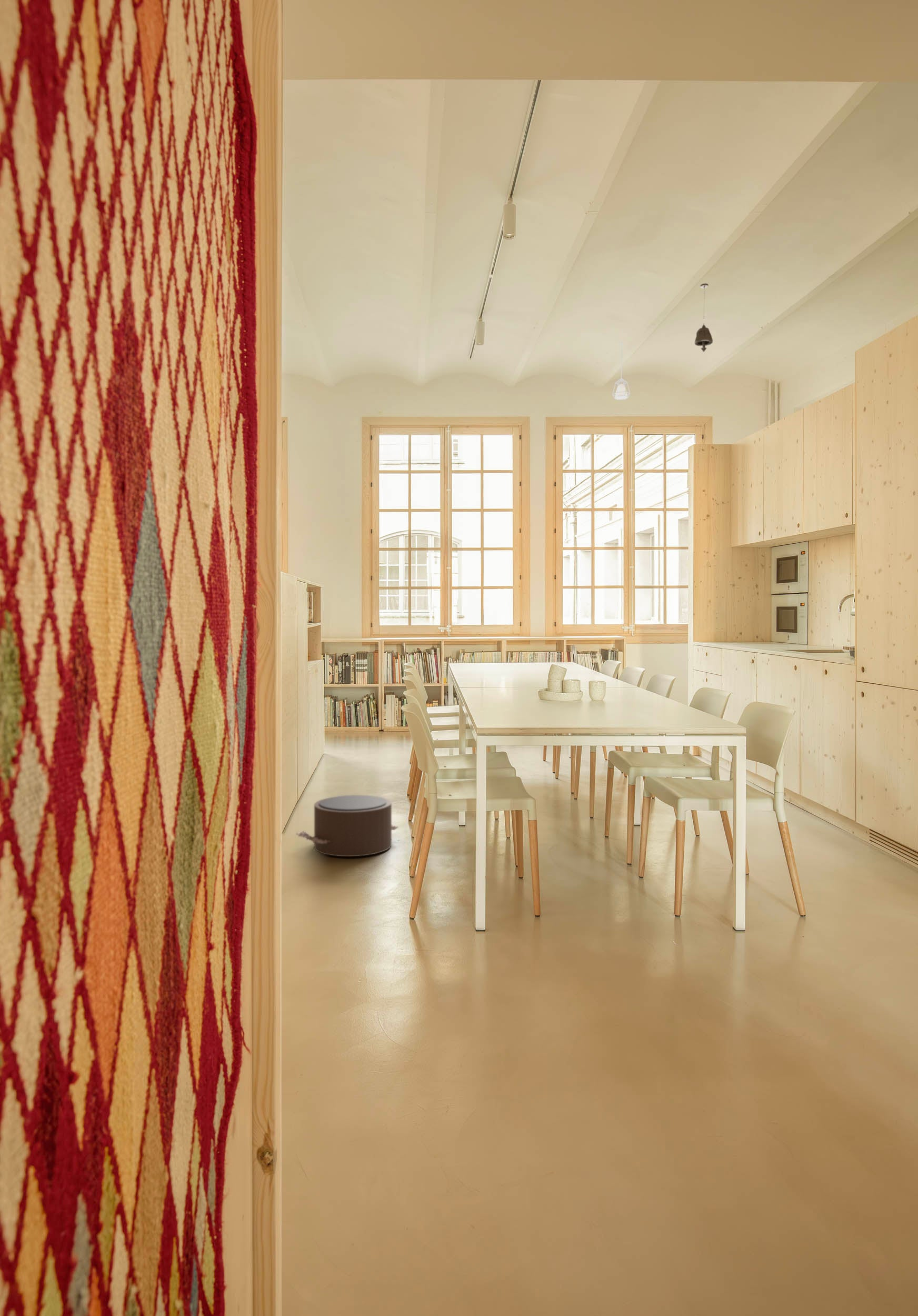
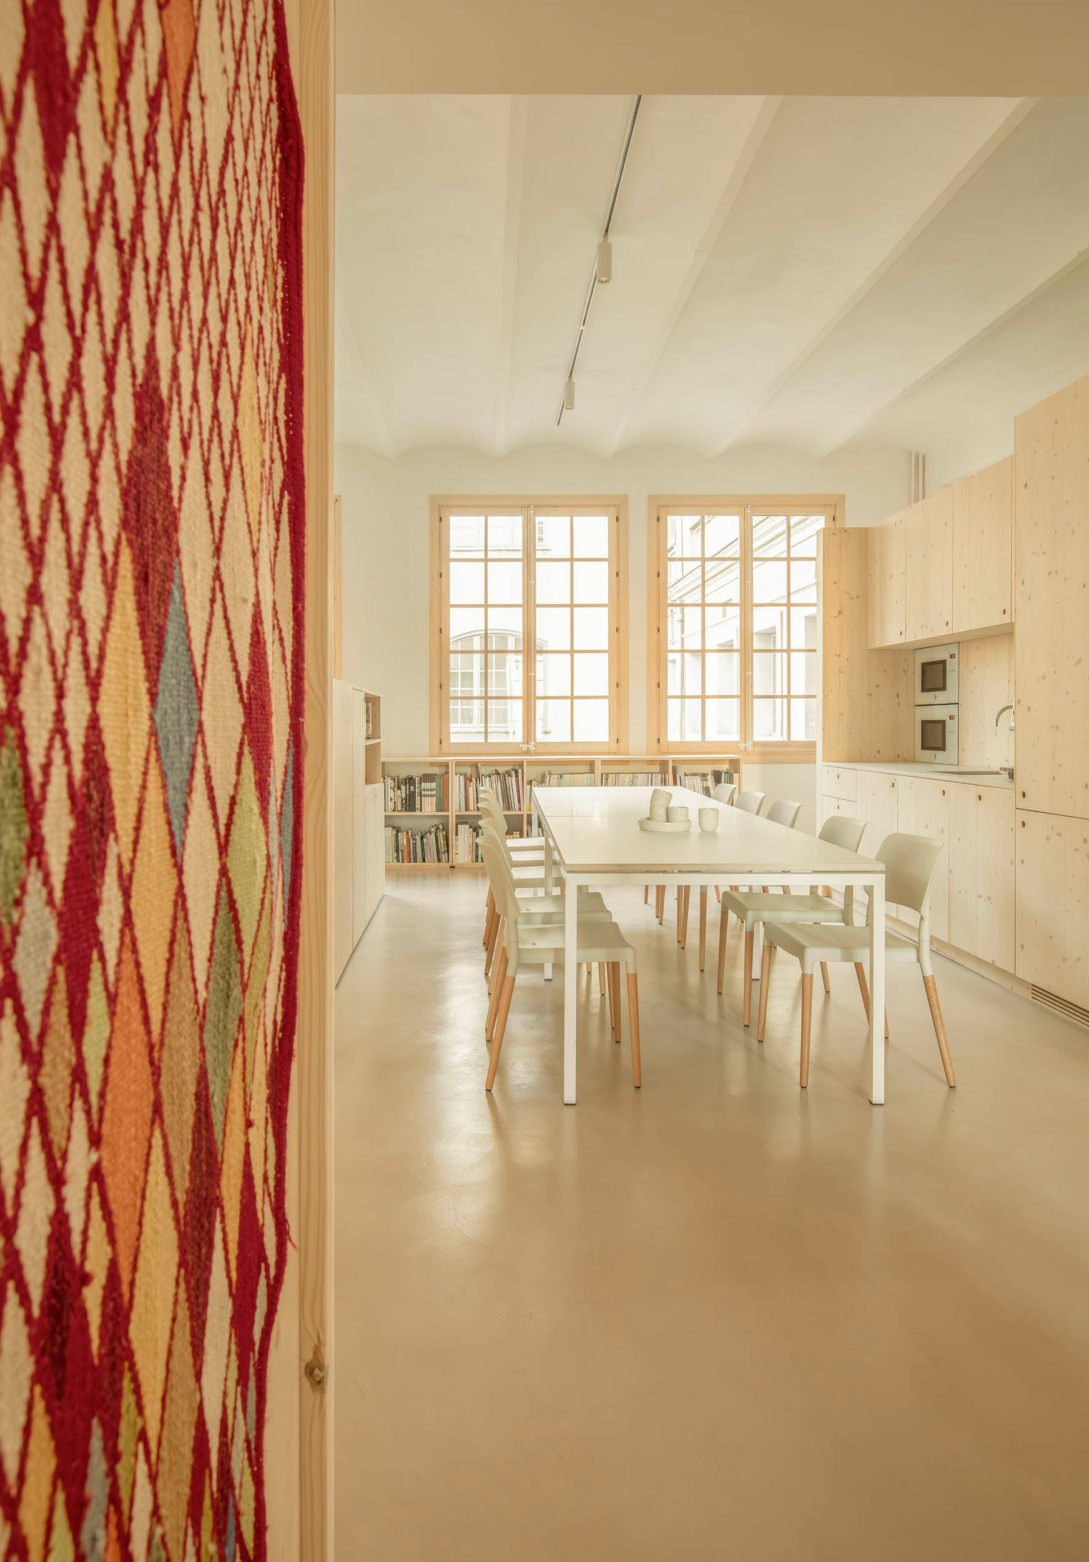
- pendant light [694,283,713,353]
- pouf [295,794,400,857]
- pendant lamp [612,342,631,401]
